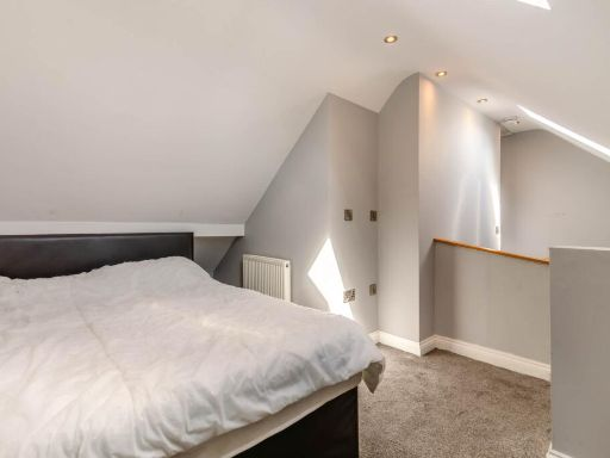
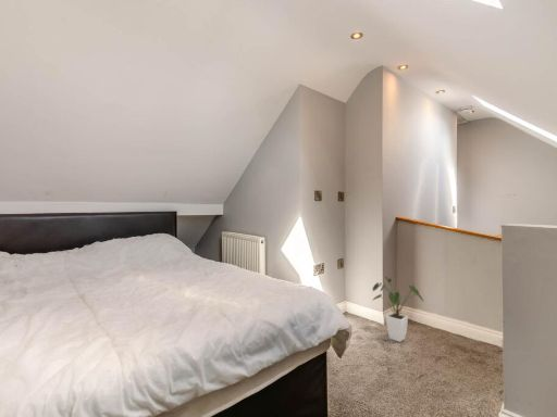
+ house plant [371,276,425,343]
